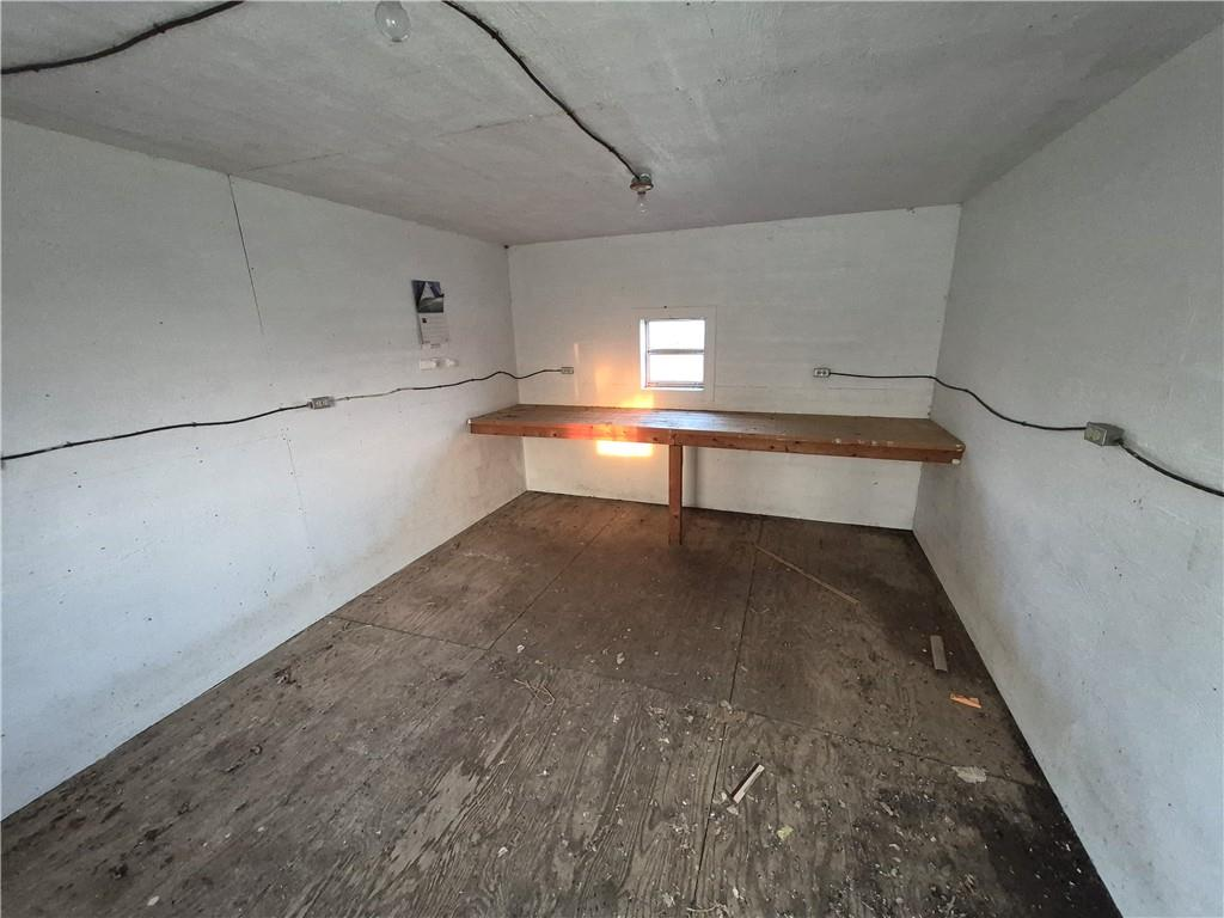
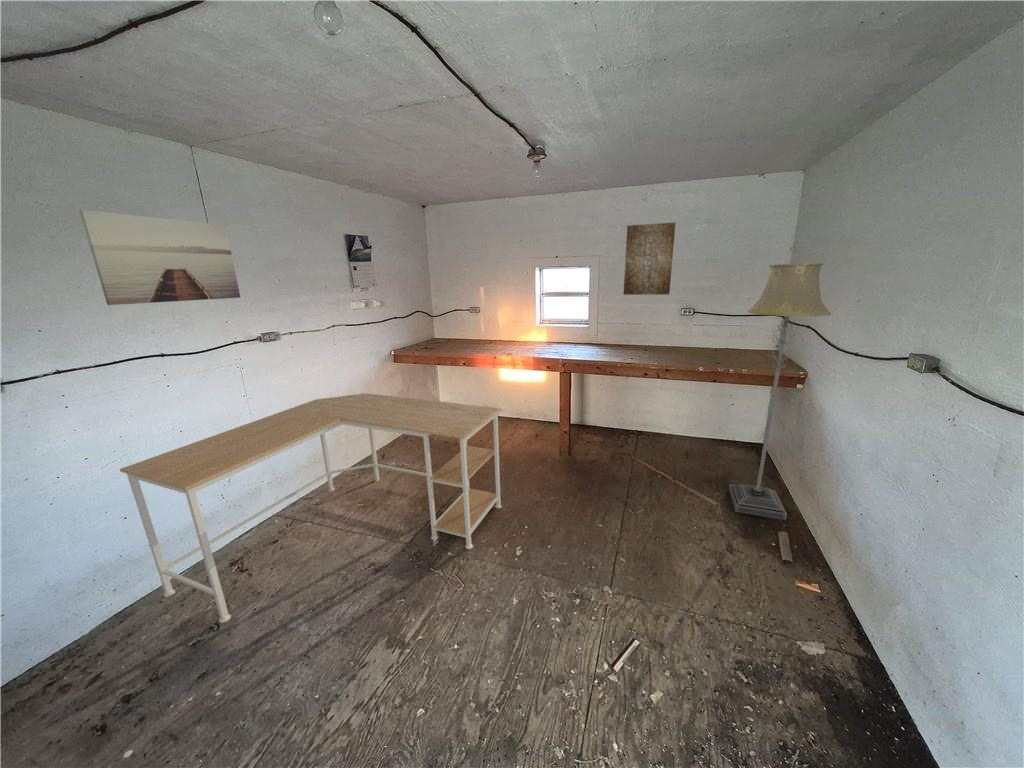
+ wall art [623,222,676,296]
+ floor lamp [728,262,832,521]
+ desk [119,392,503,624]
+ wall art [78,209,241,306]
